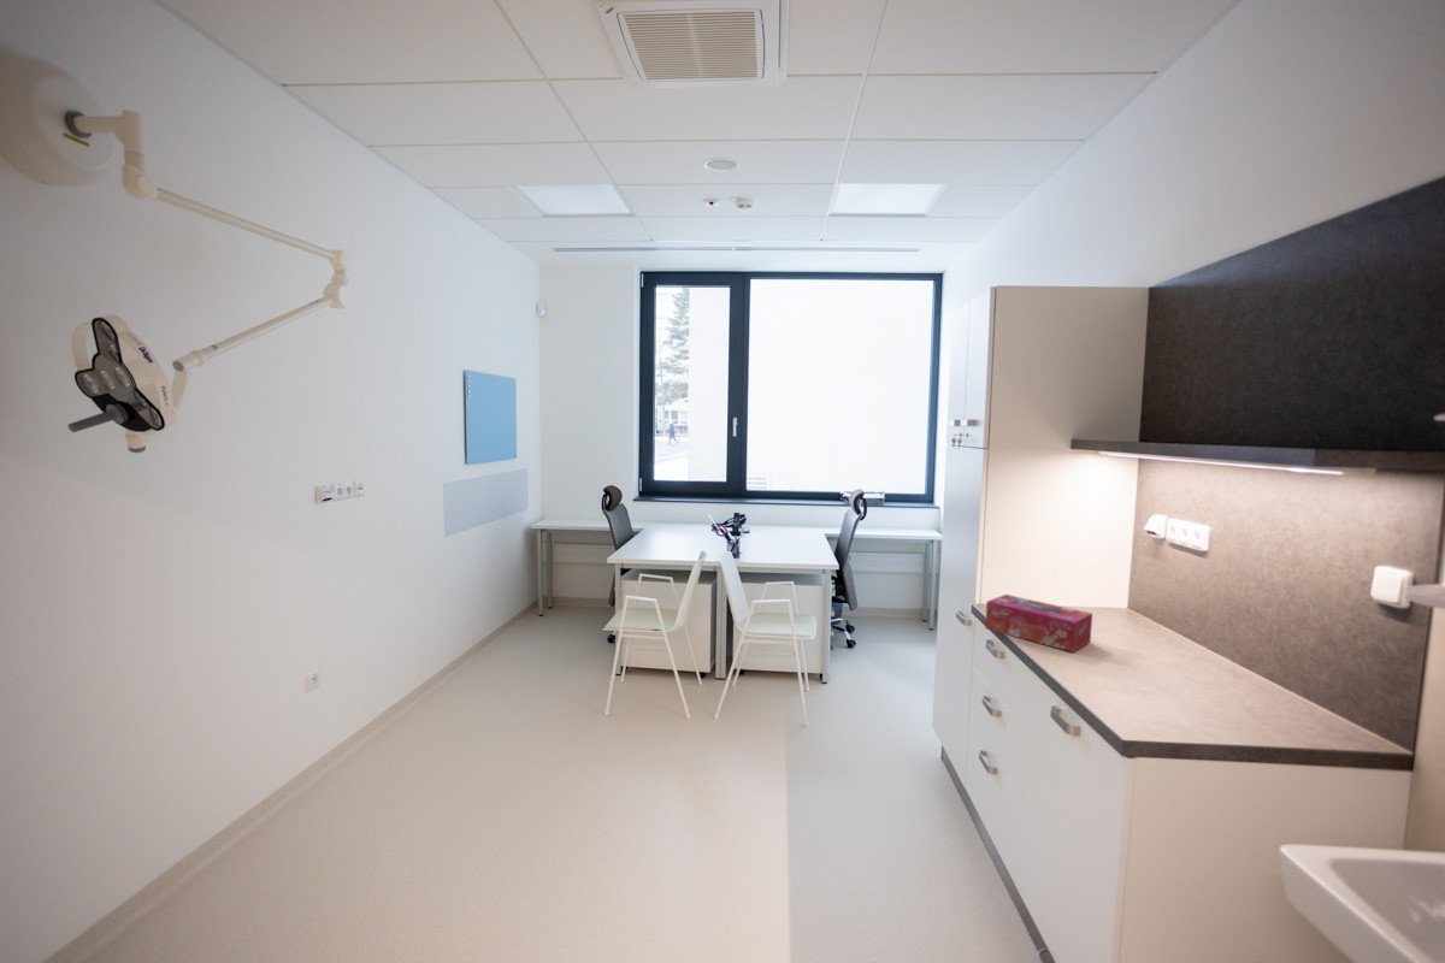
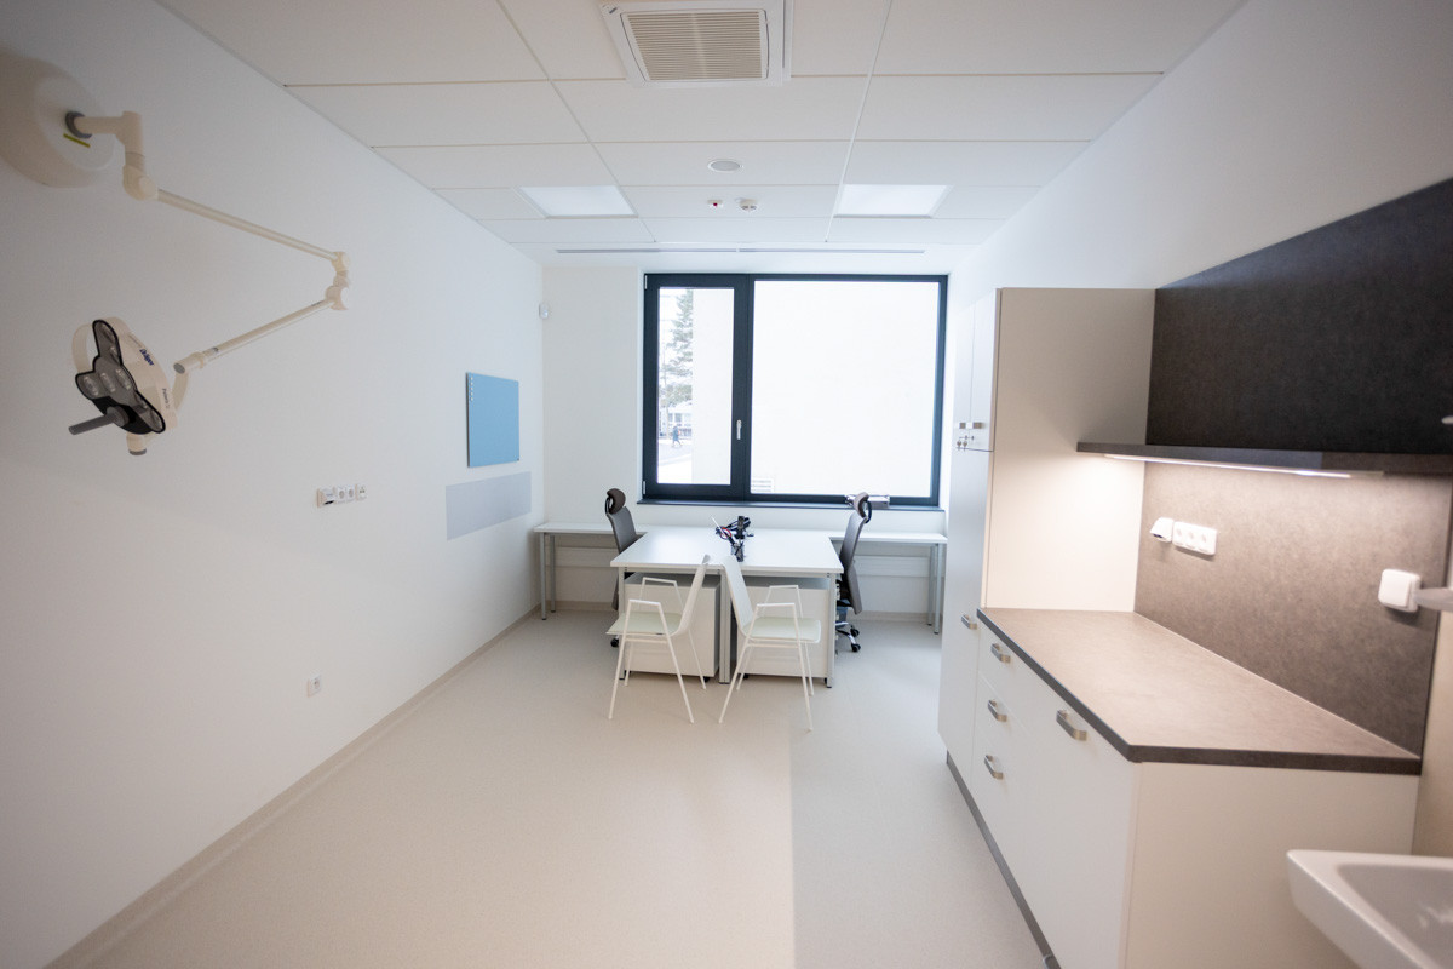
- tissue box [984,593,1093,654]
